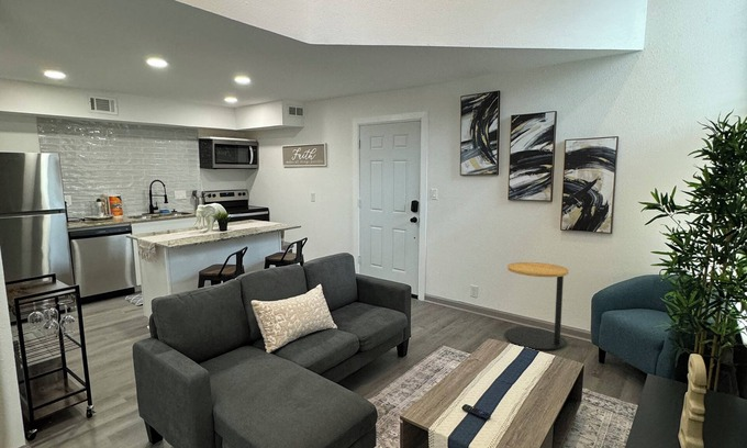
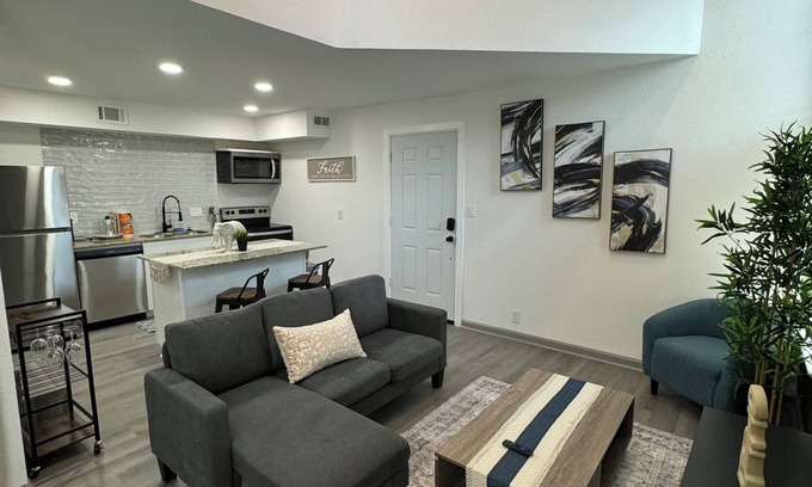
- side table [504,261,570,351]
